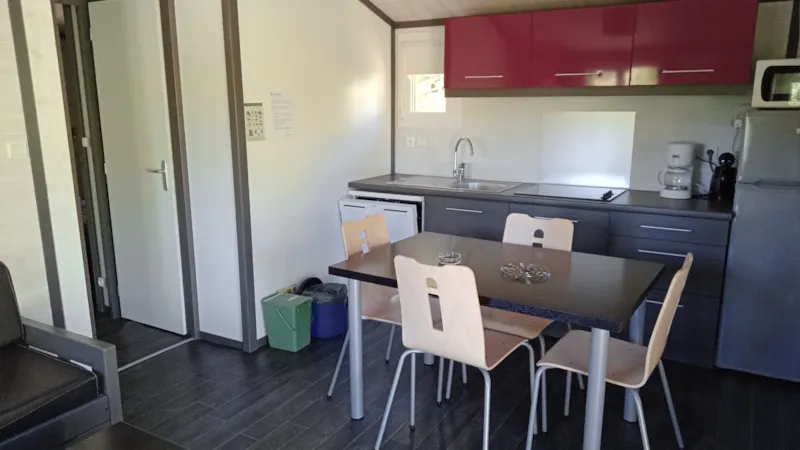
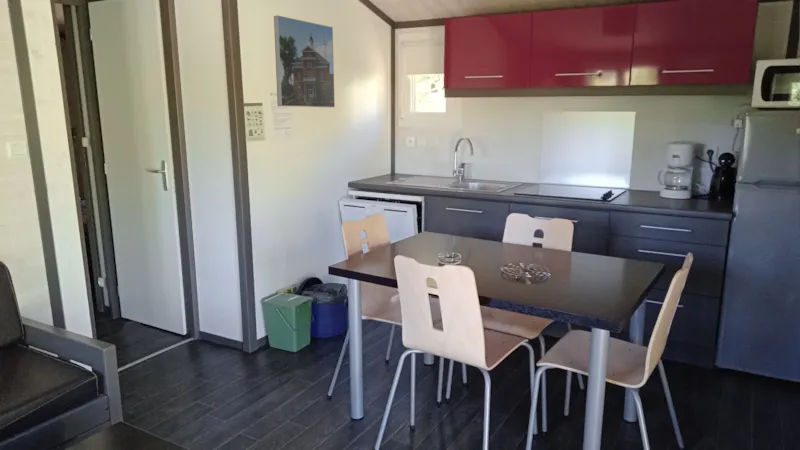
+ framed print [273,15,336,108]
